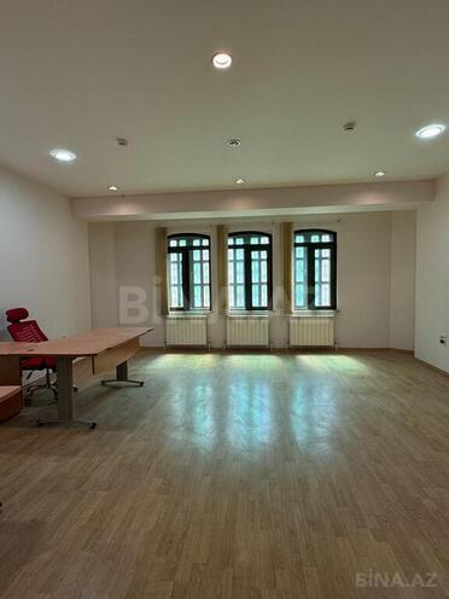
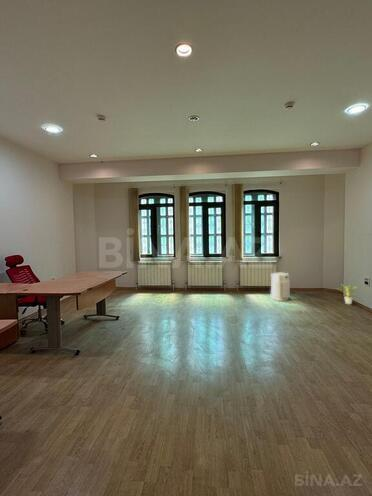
+ air purifier [269,272,291,302]
+ potted plant [336,283,359,306]
